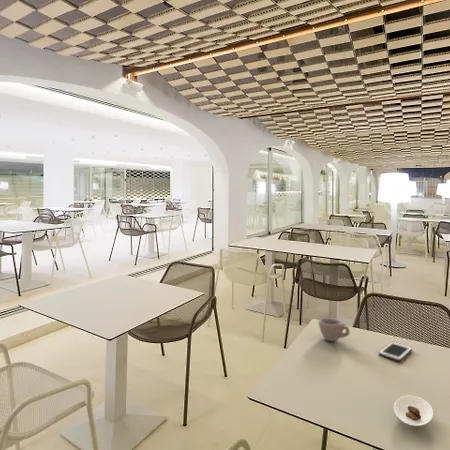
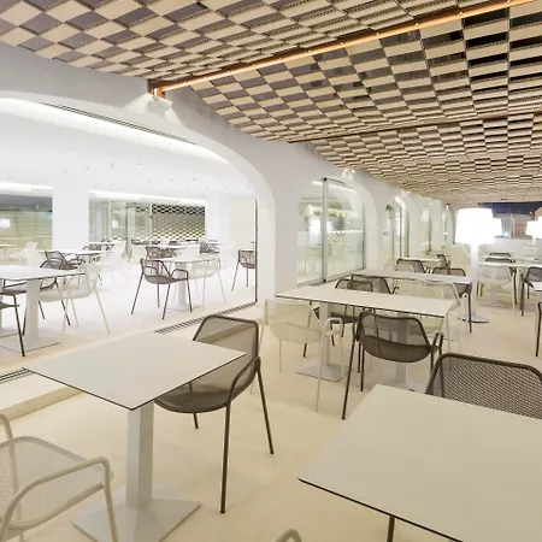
- cup [317,317,351,342]
- cell phone [378,341,413,362]
- saucer [393,395,434,427]
